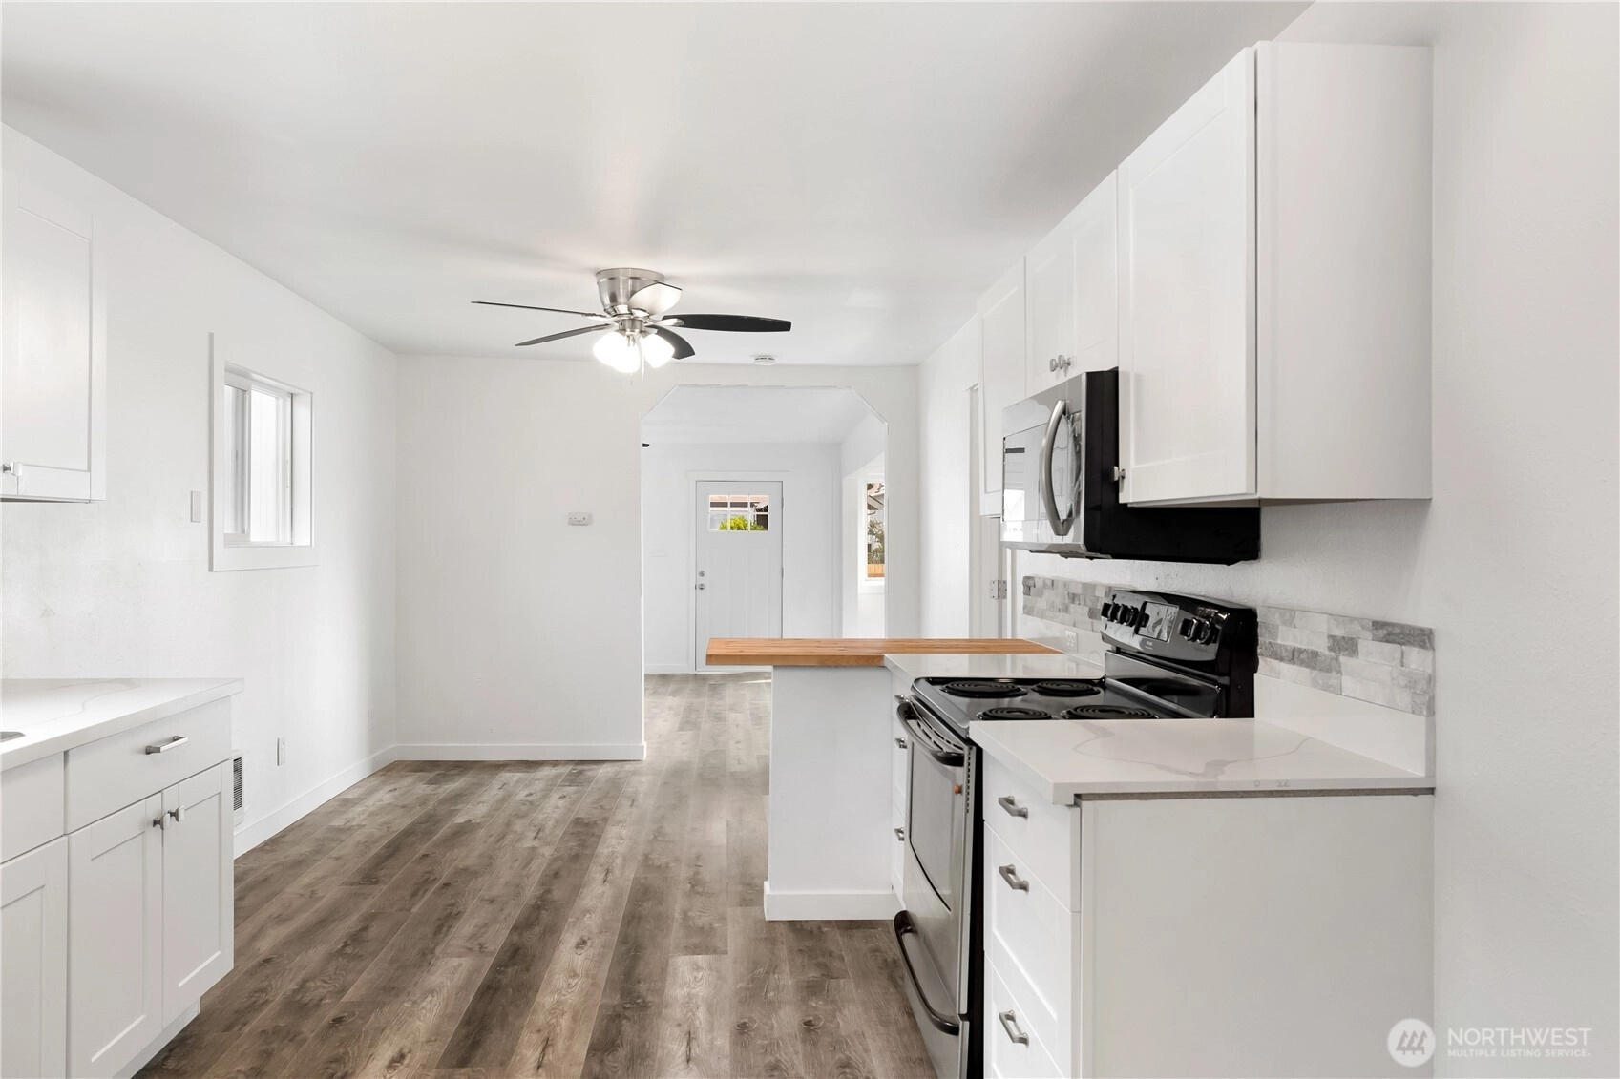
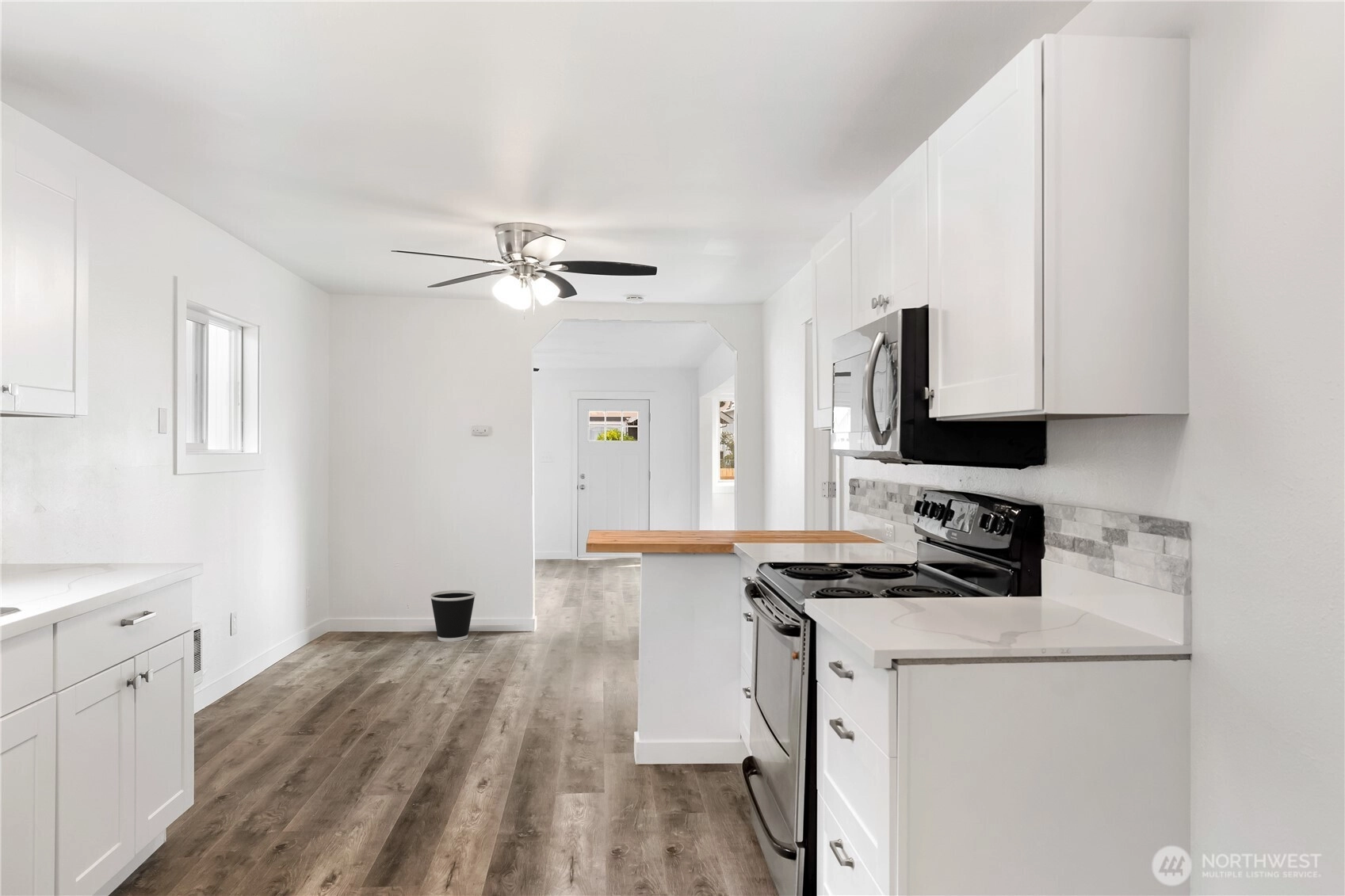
+ wastebasket [429,589,477,642]
